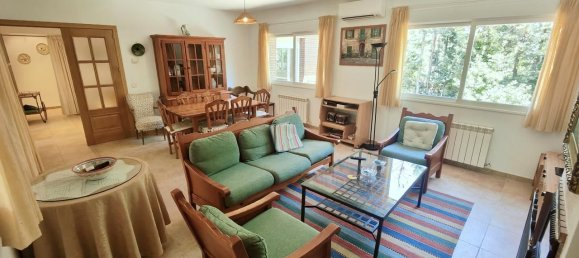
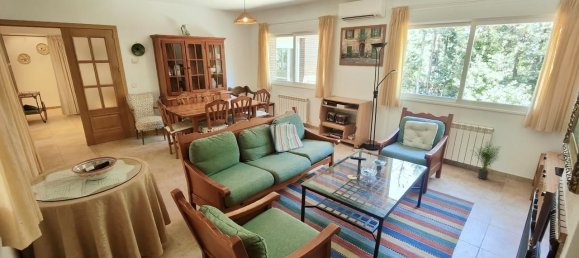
+ potted plant [470,139,502,180]
